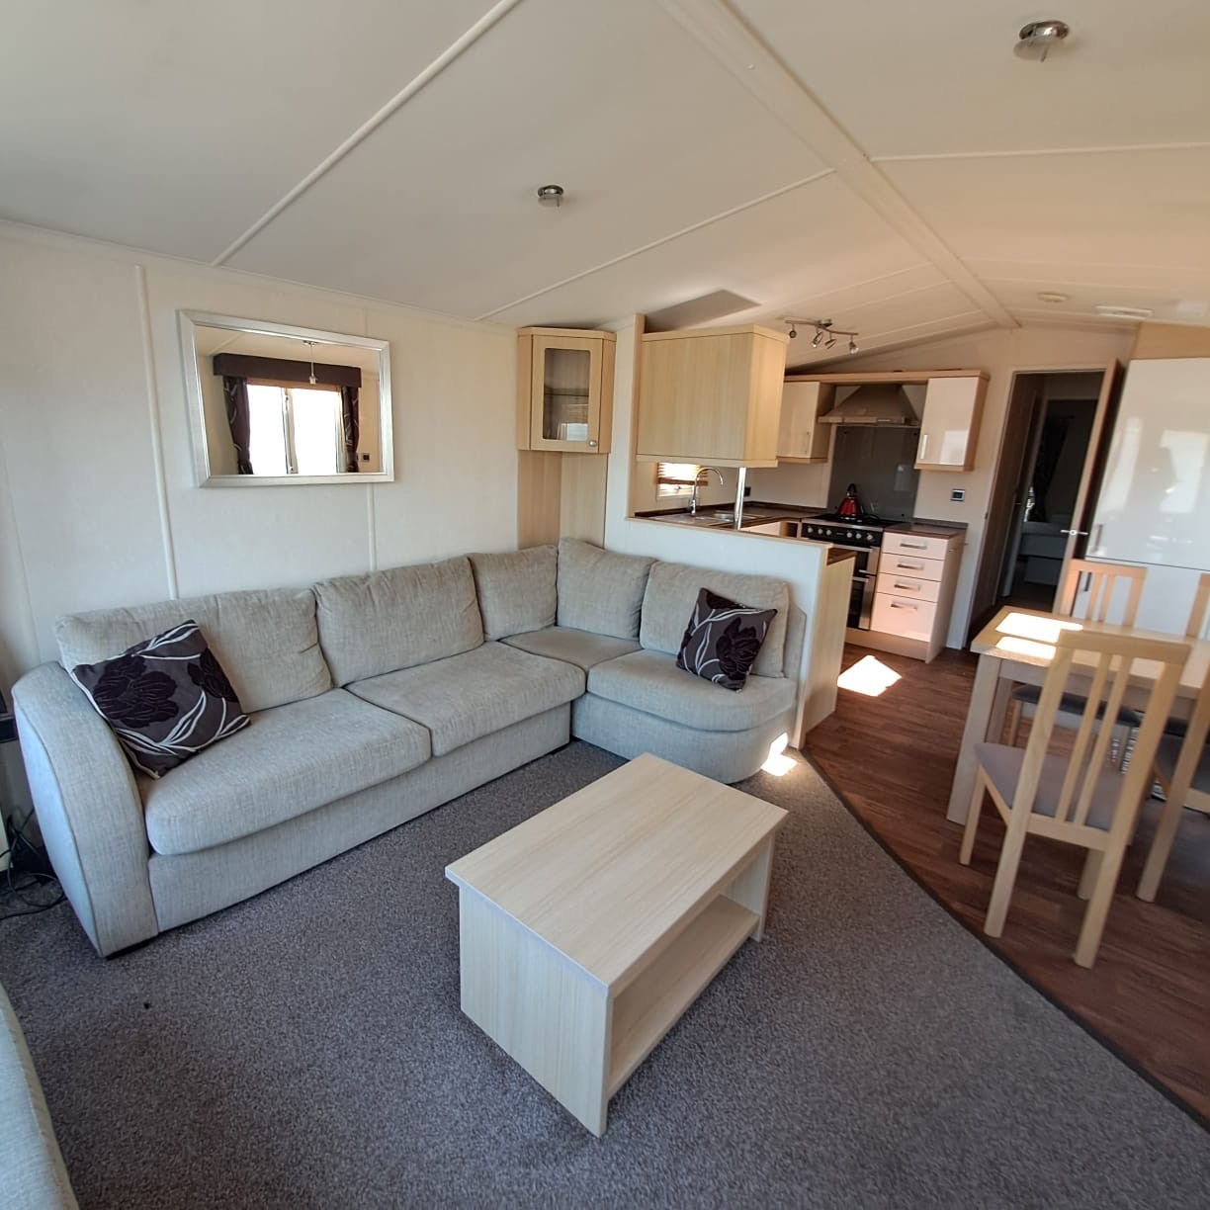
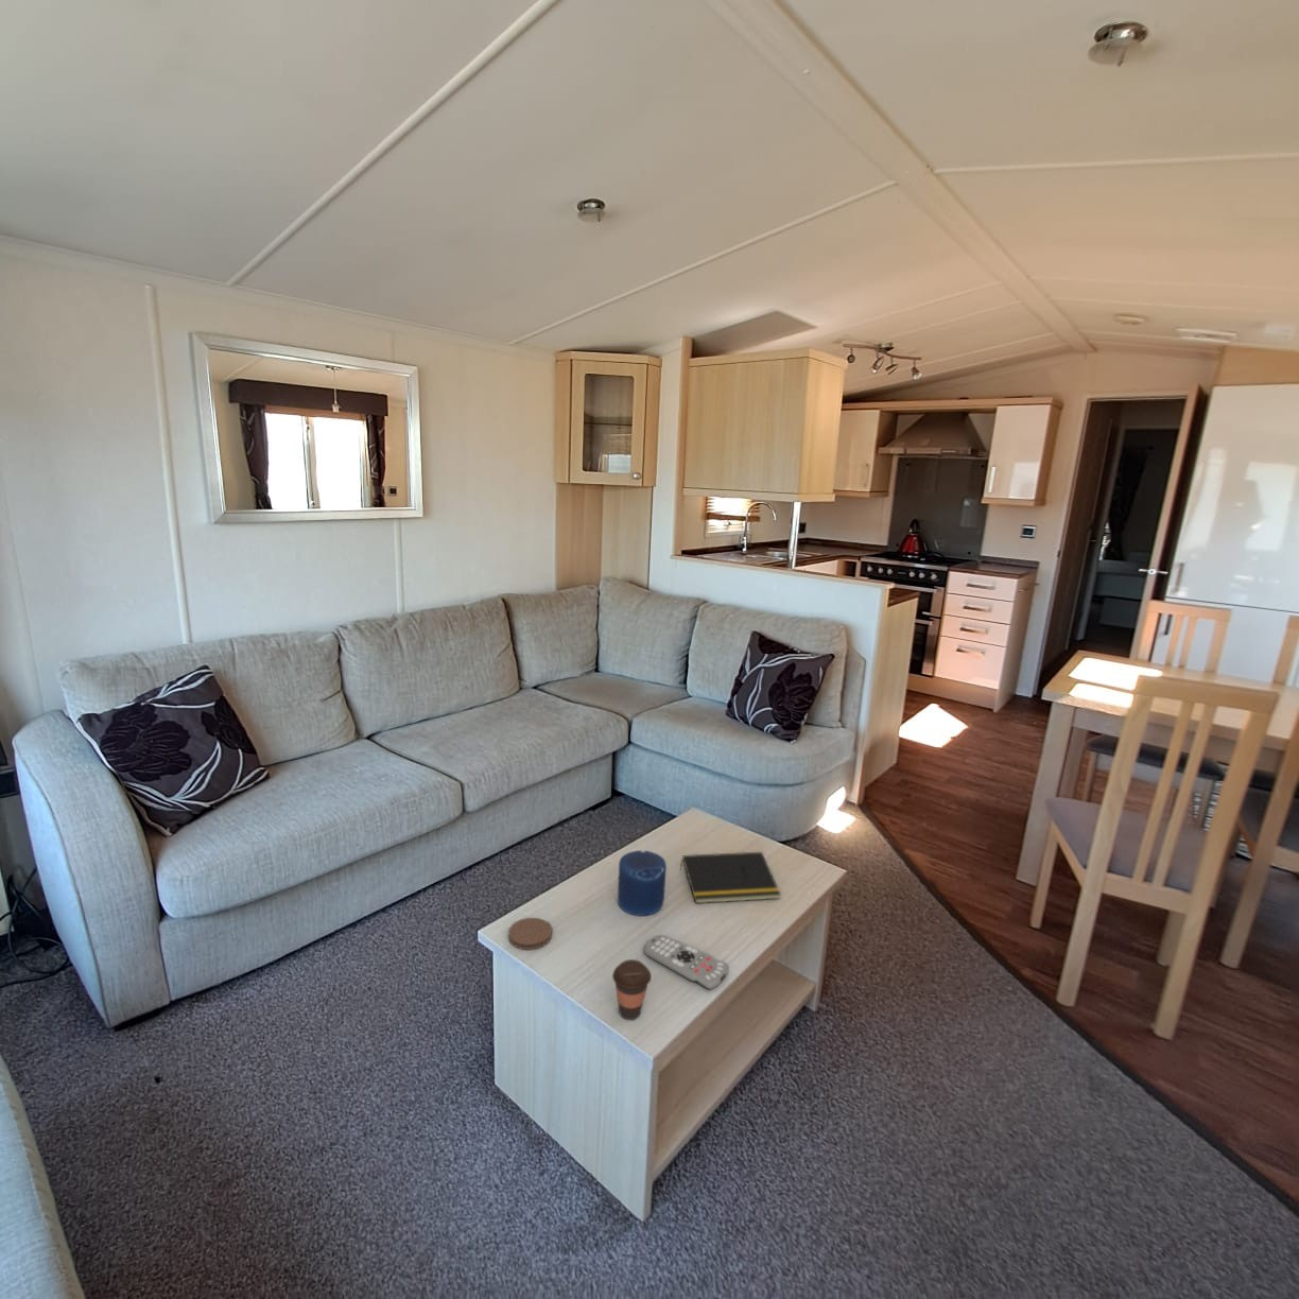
+ candle [616,851,667,917]
+ coffee cup [611,960,653,1021]
+ notepad [678,852,783,904]
+ remote control [644,934,730,990]
+ coaster [507,917,553,950]
